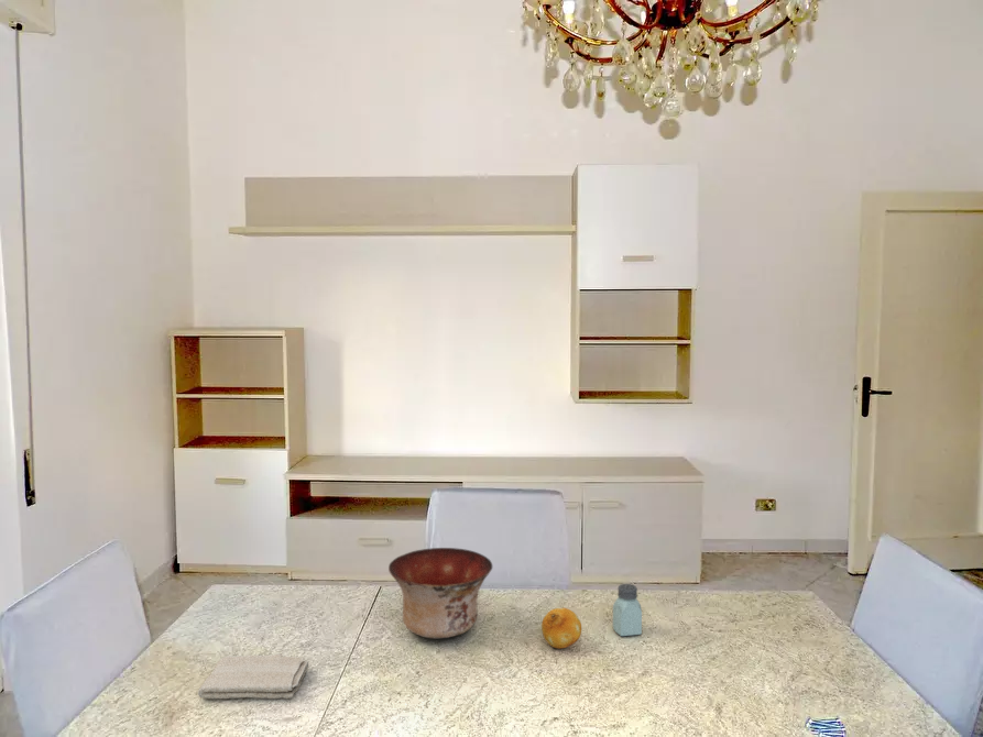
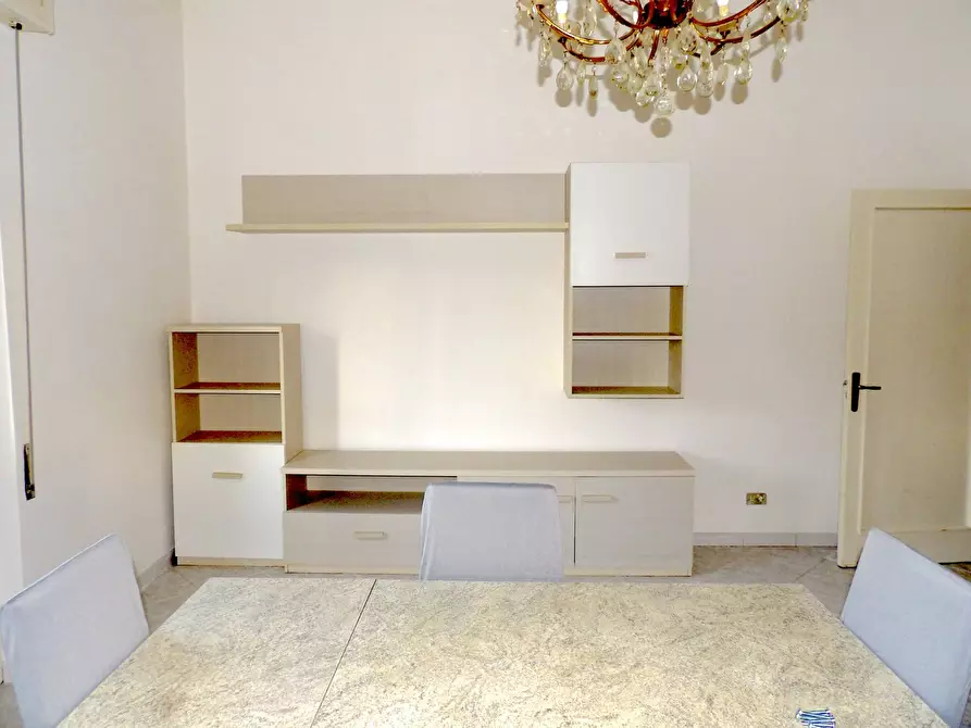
- bowl [387,547,493,639]
- washcloth [197,652,309,700]
- saltshaker [612,583,643,637]
- fruit [540,607,582,650]
